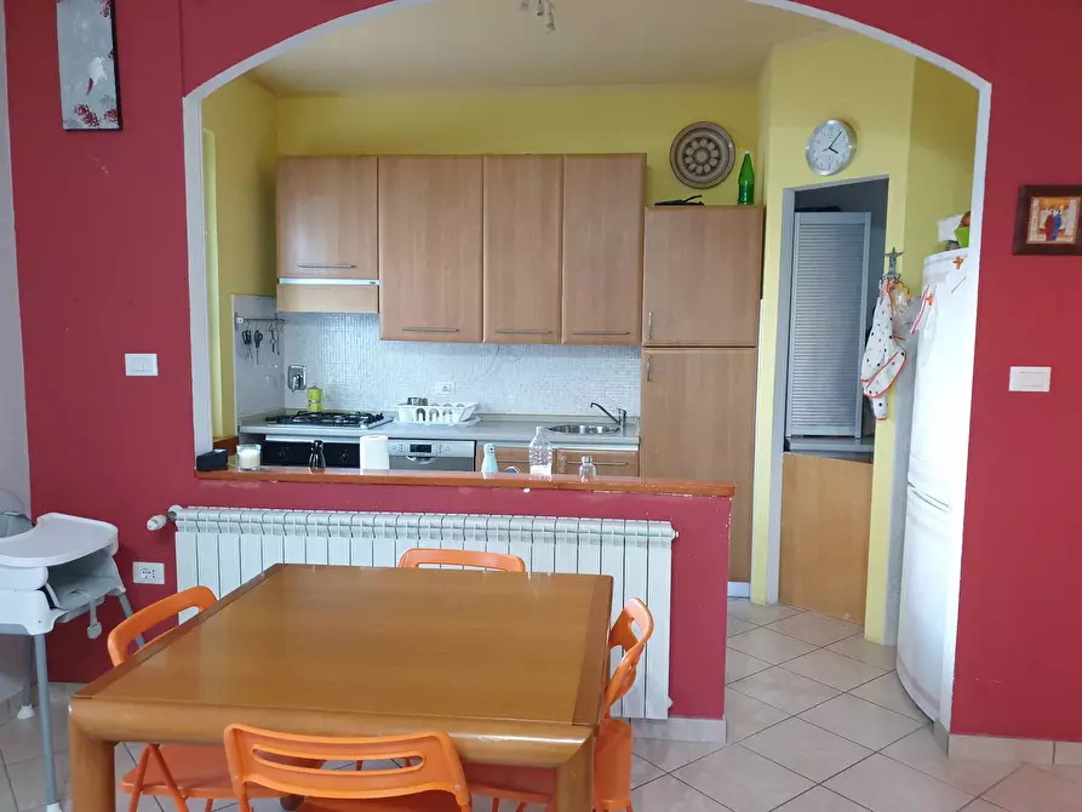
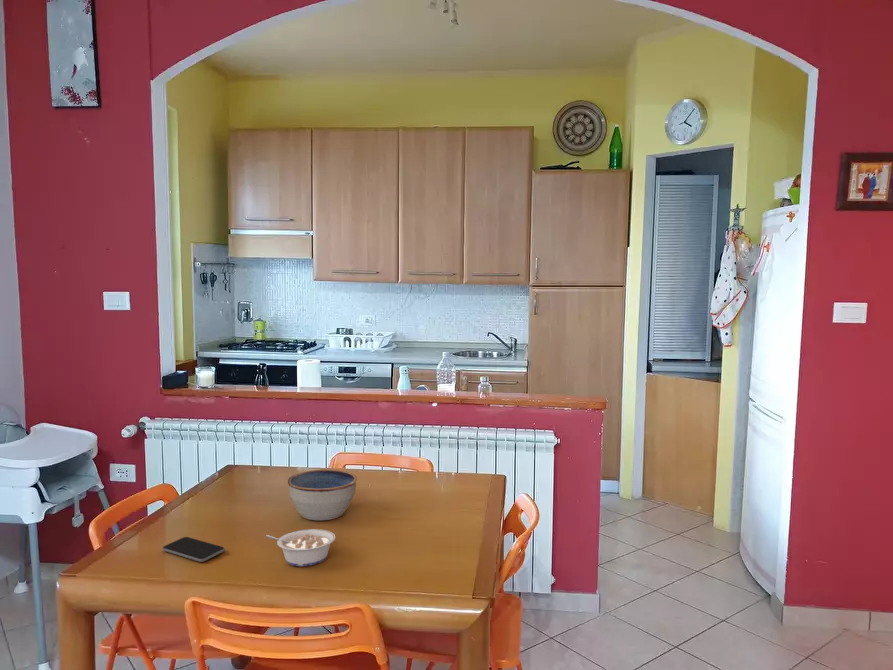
+ bowl [287,469,358,521]
+ smartphone [161,536,226,563]
+ legume [265,528,336,567]
